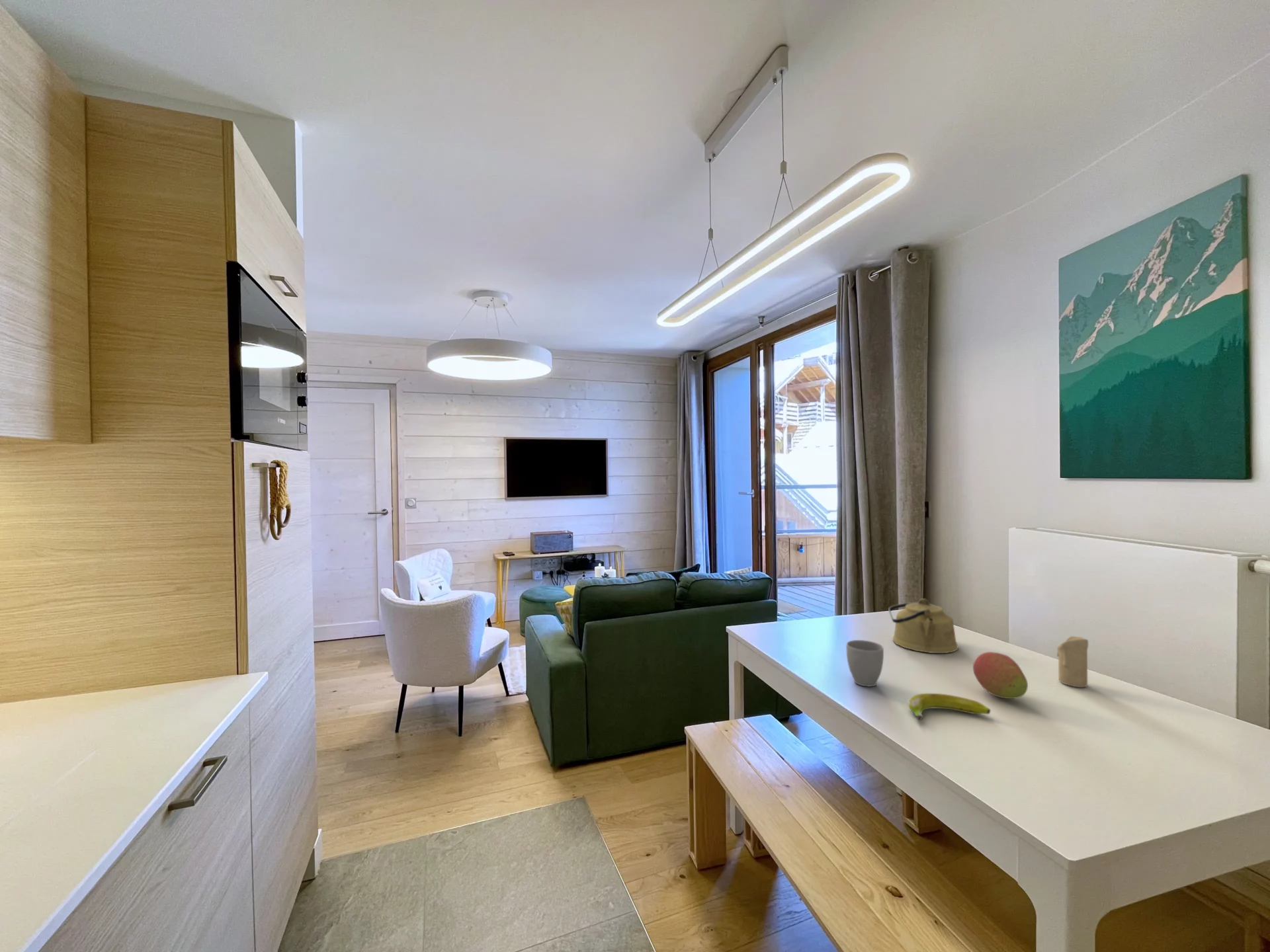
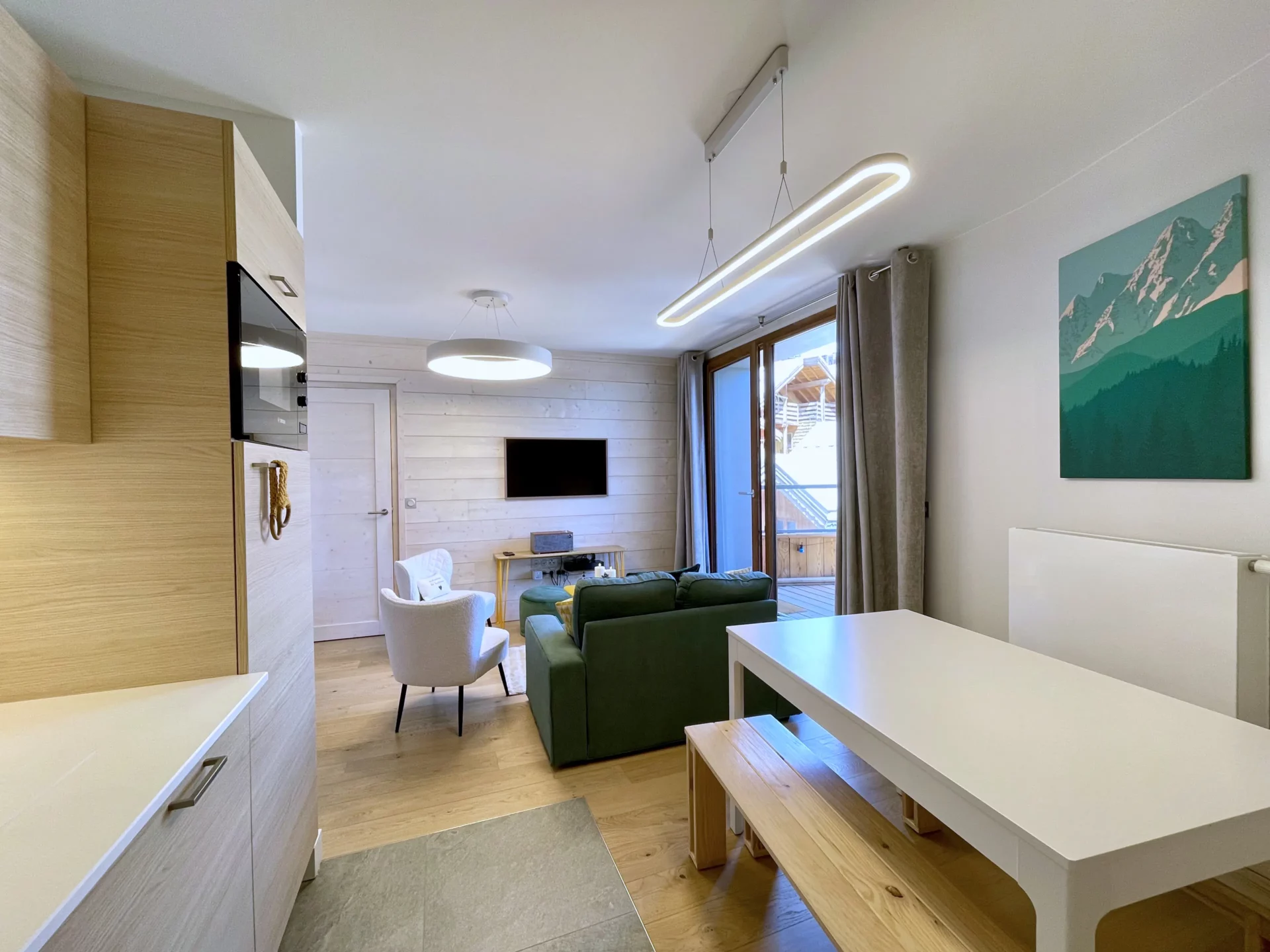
- mug [845,639,884,687]
- kettle [888,598,958,654]
- candle [1056,635,1089,688]
- fruit [972,651,1029,699]
- banana [908,693,991,722]
